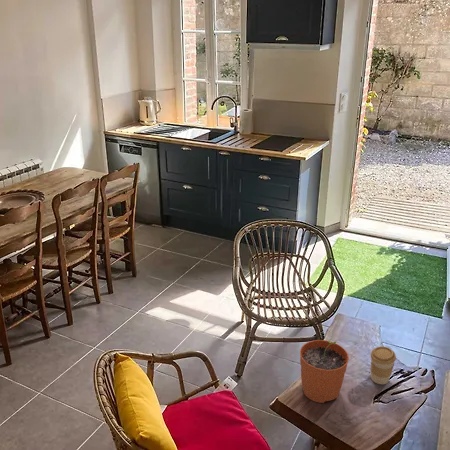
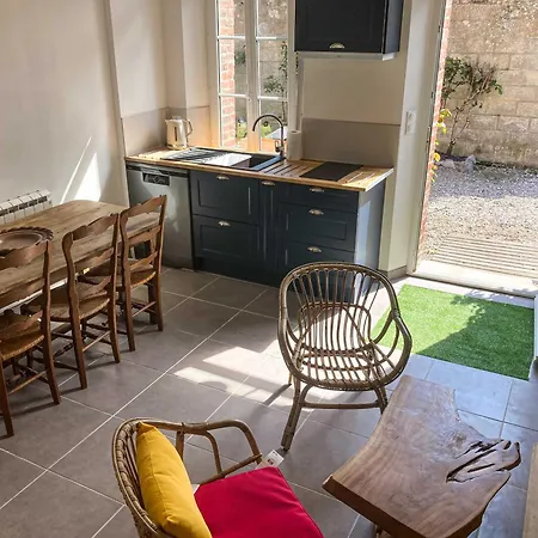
- coffee cup [370,345,397,385]
- plant pot [299,339,350,404]
